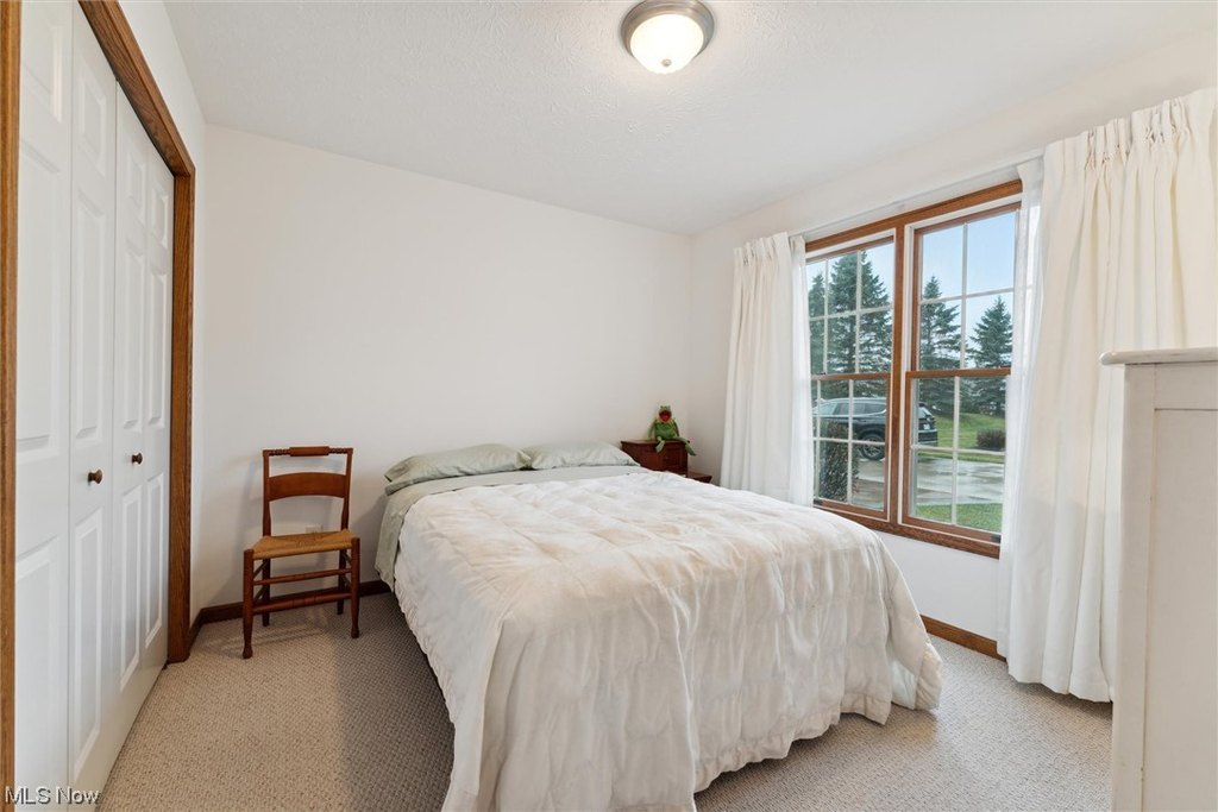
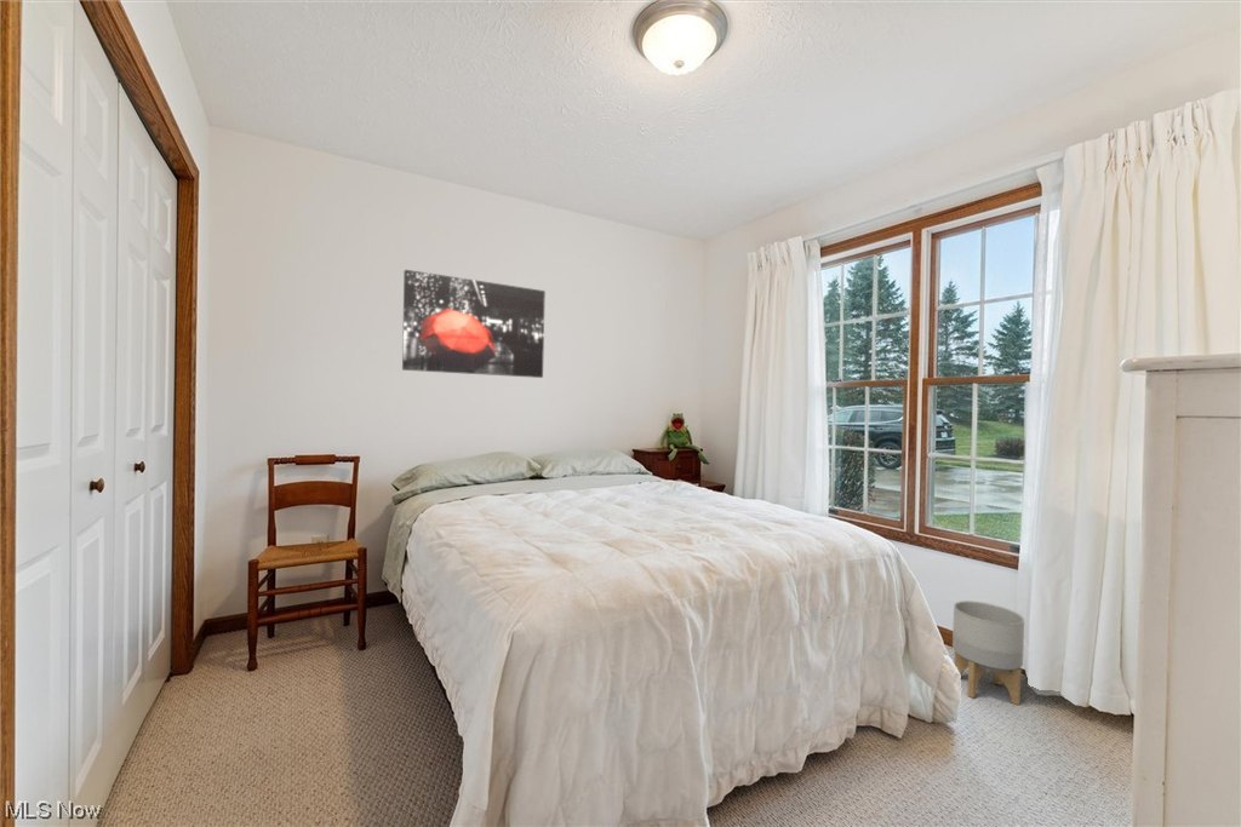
+ planter [951,599,1025,706]
+ wall art [401,269,547,379]
